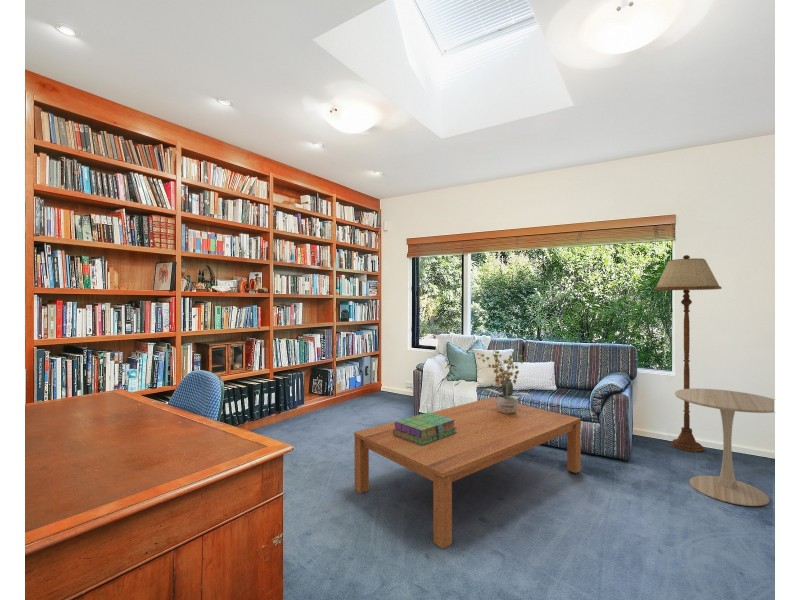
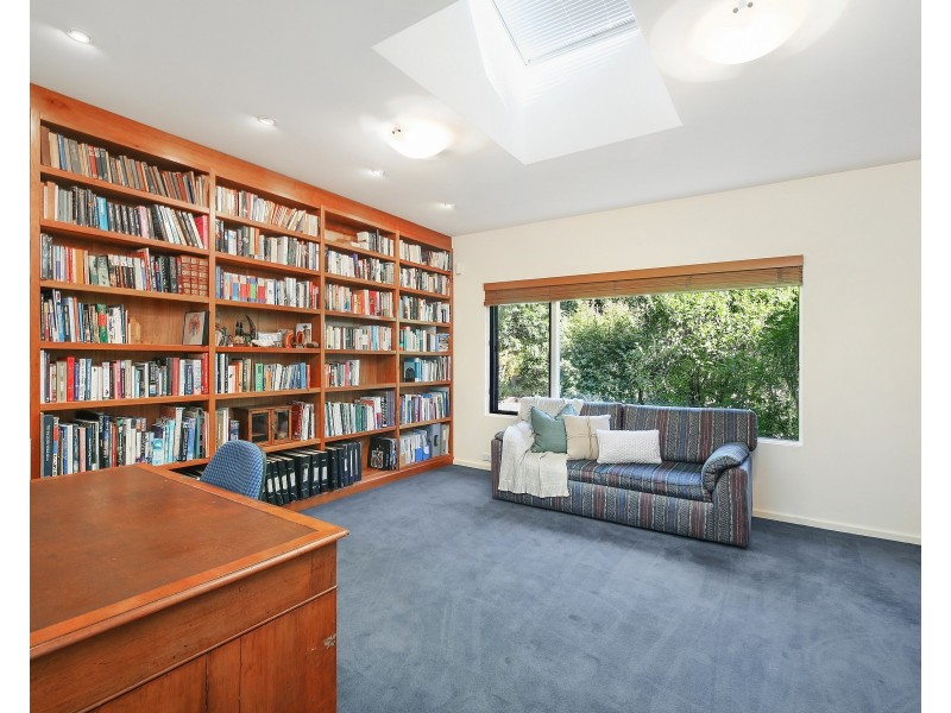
- potted plant [476,349,533,414]
- stack of books [393,411,457,446]
- coffee table [353,397,582,550]
- floor lamp [653,254,722,453]
- side table [674,388,775,507]
